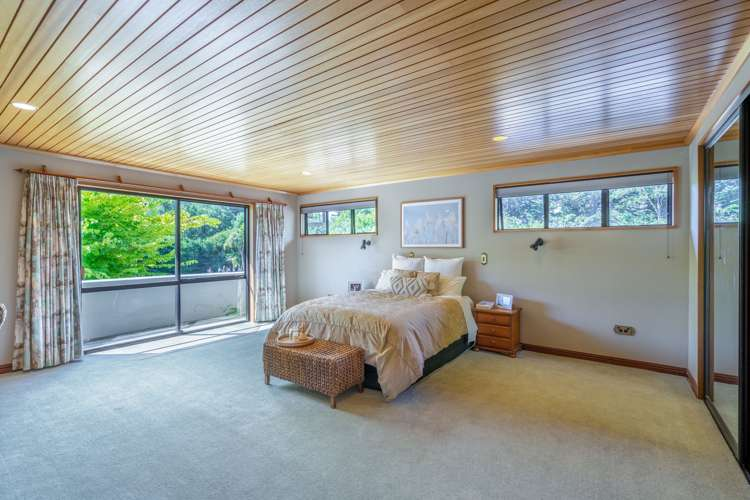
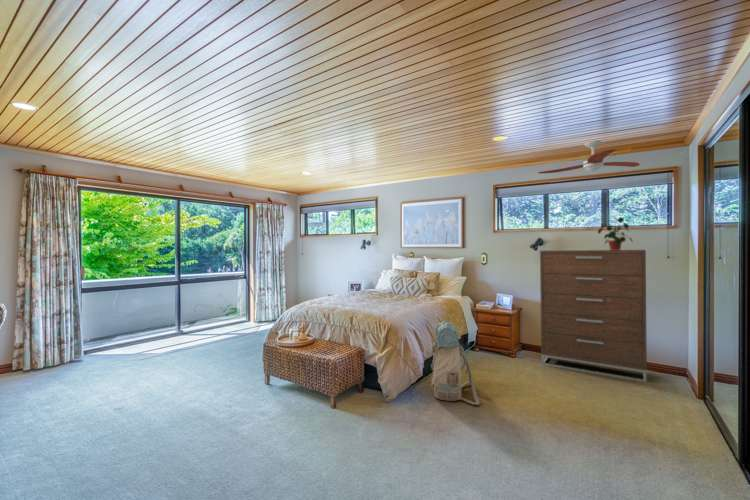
+ ceiling fan [537,139,641,174]
+ potted plant [597,216,634,250]
+ backpack [430,320,481,406]
+ dresser [539,249,648,383]
